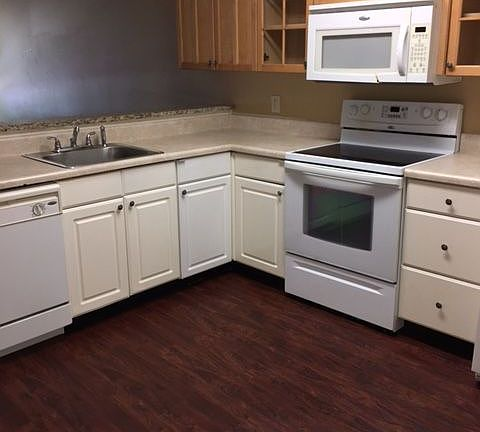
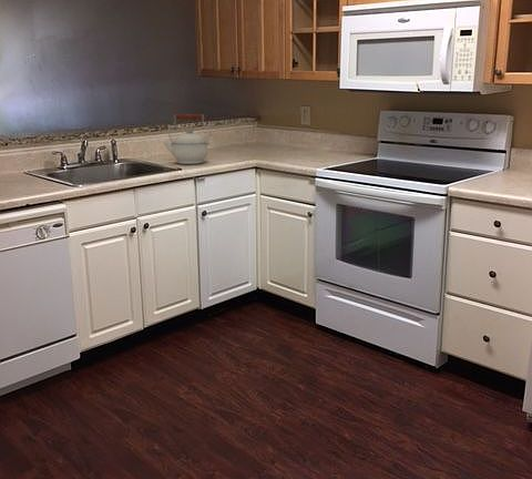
+ kettle [162,113,212,165]
